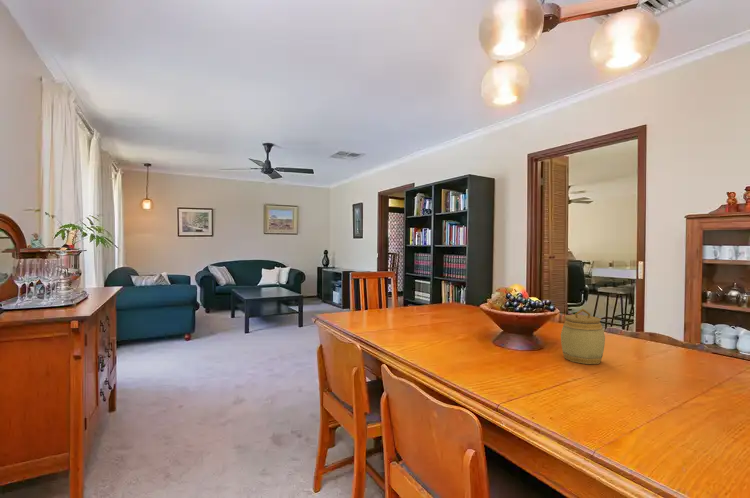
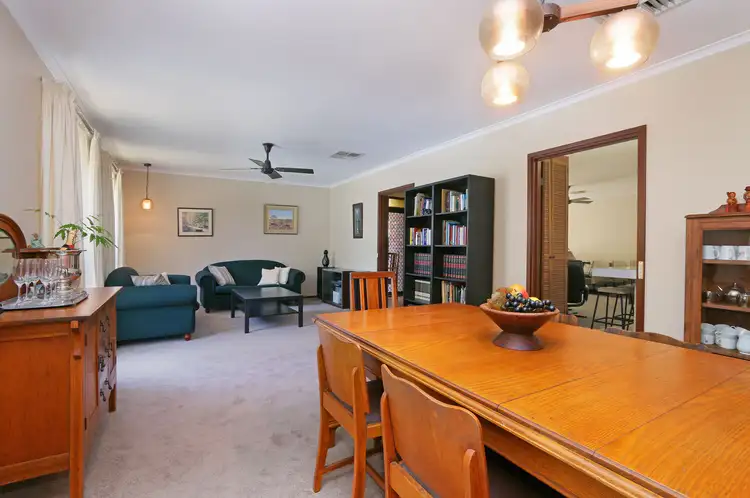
- jar [560,308,606,365]
